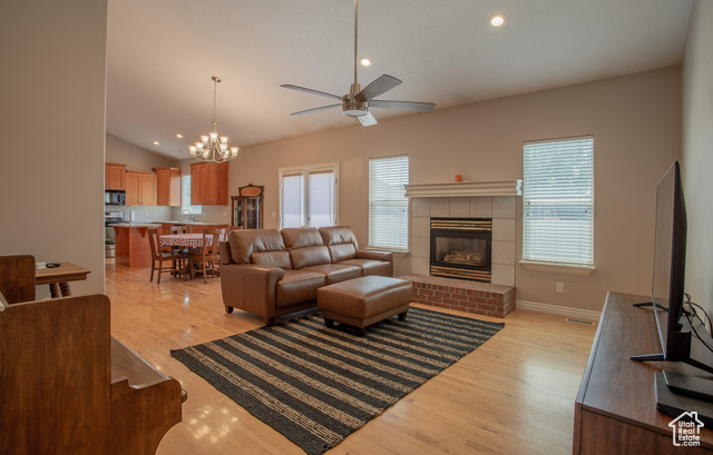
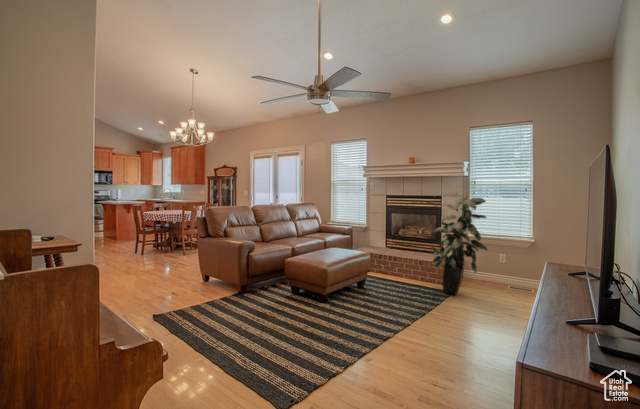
+ indoor plant [430,192,489,296]
